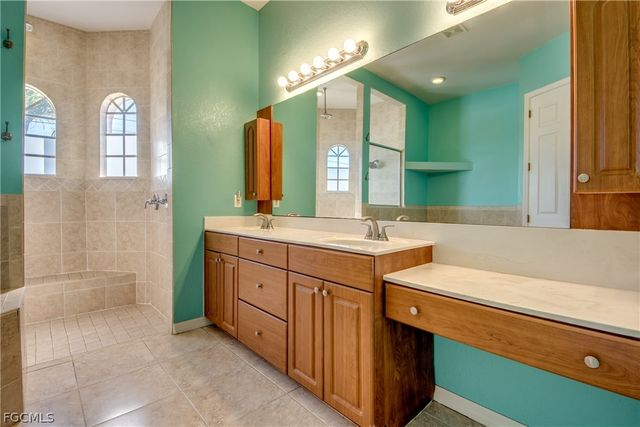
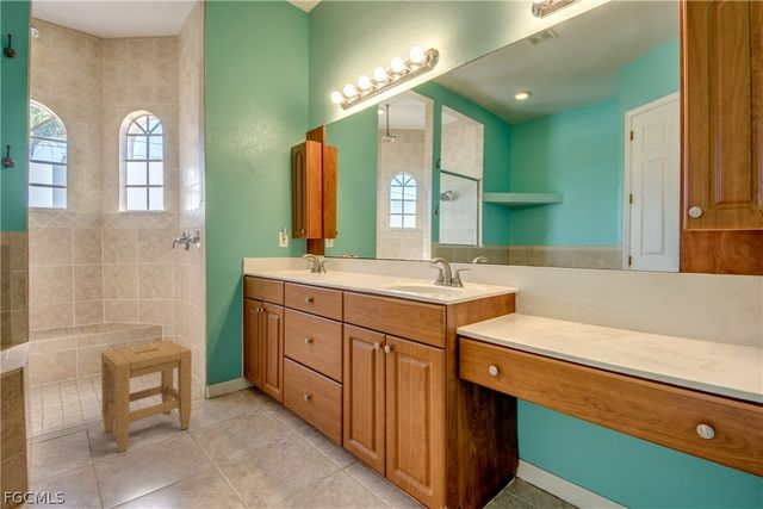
+ stool [100,339,193,453]
